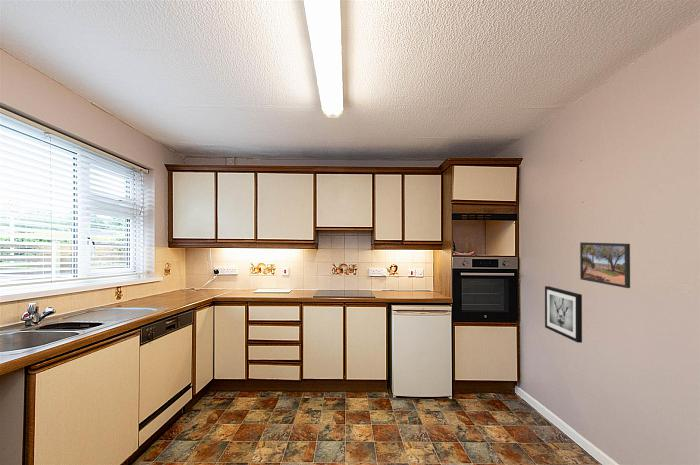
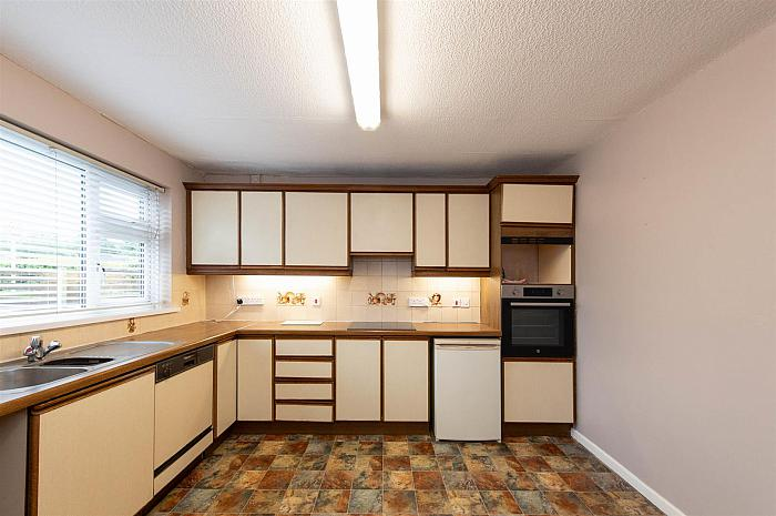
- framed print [579,241,631,289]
- wall art [544,285,583,344]
